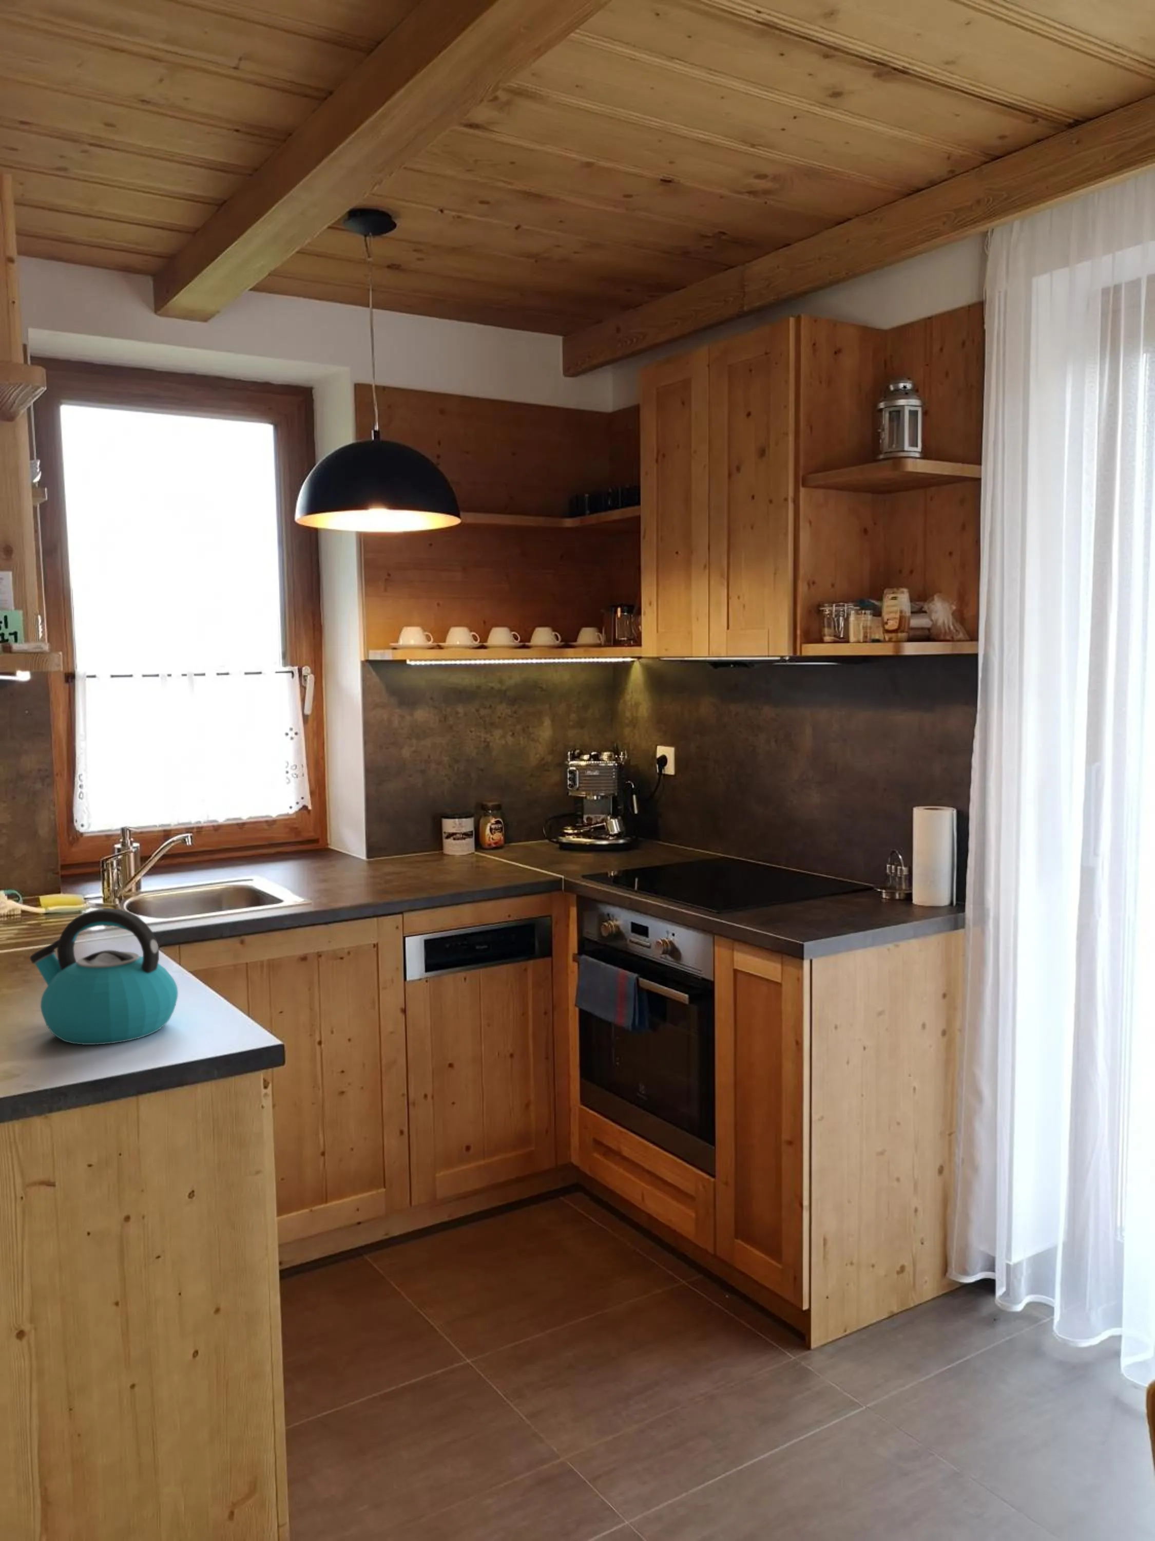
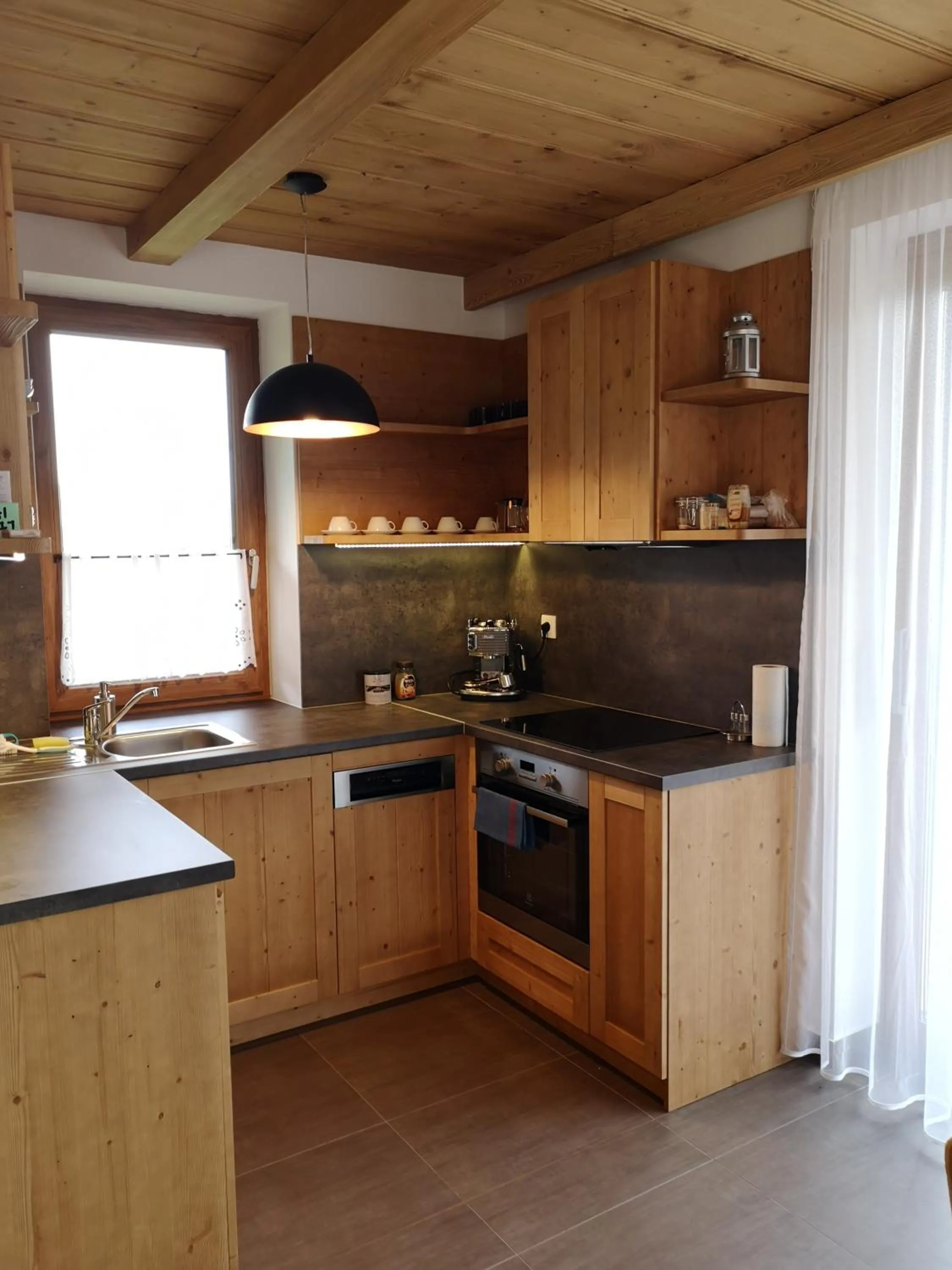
- kettle [29,908,178,1045]
